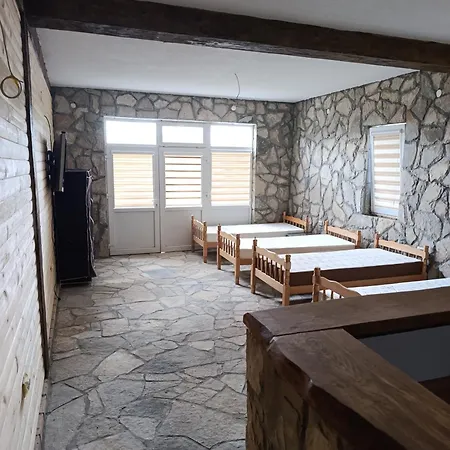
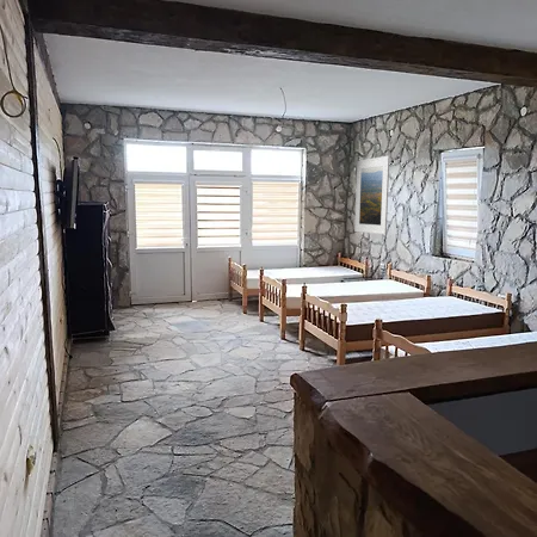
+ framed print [353,155,390,235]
